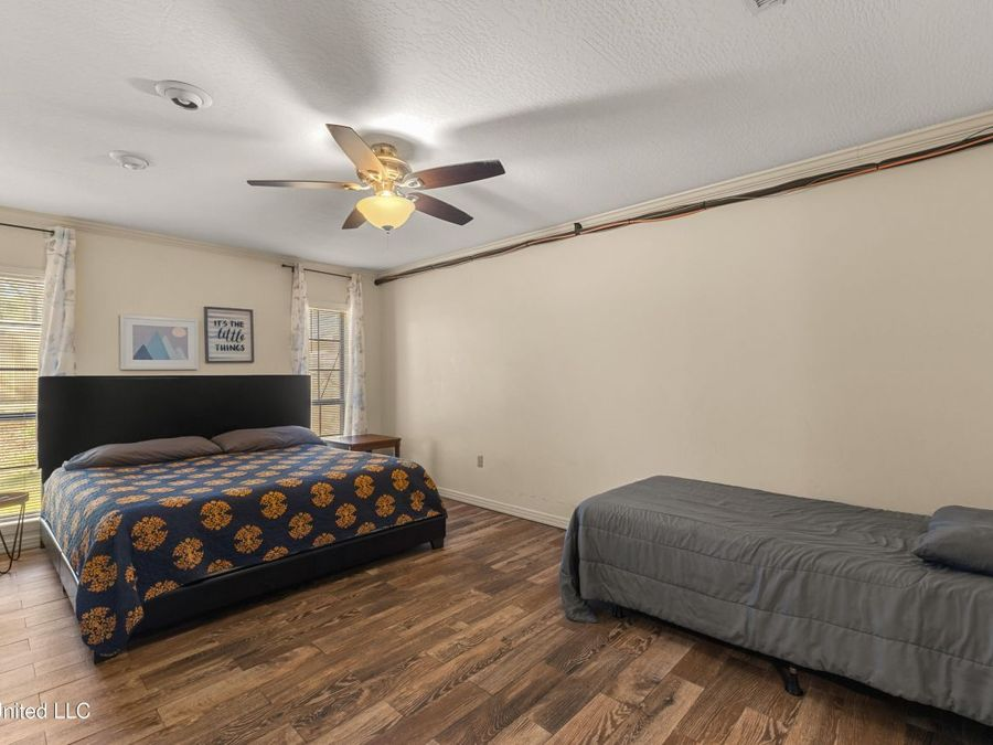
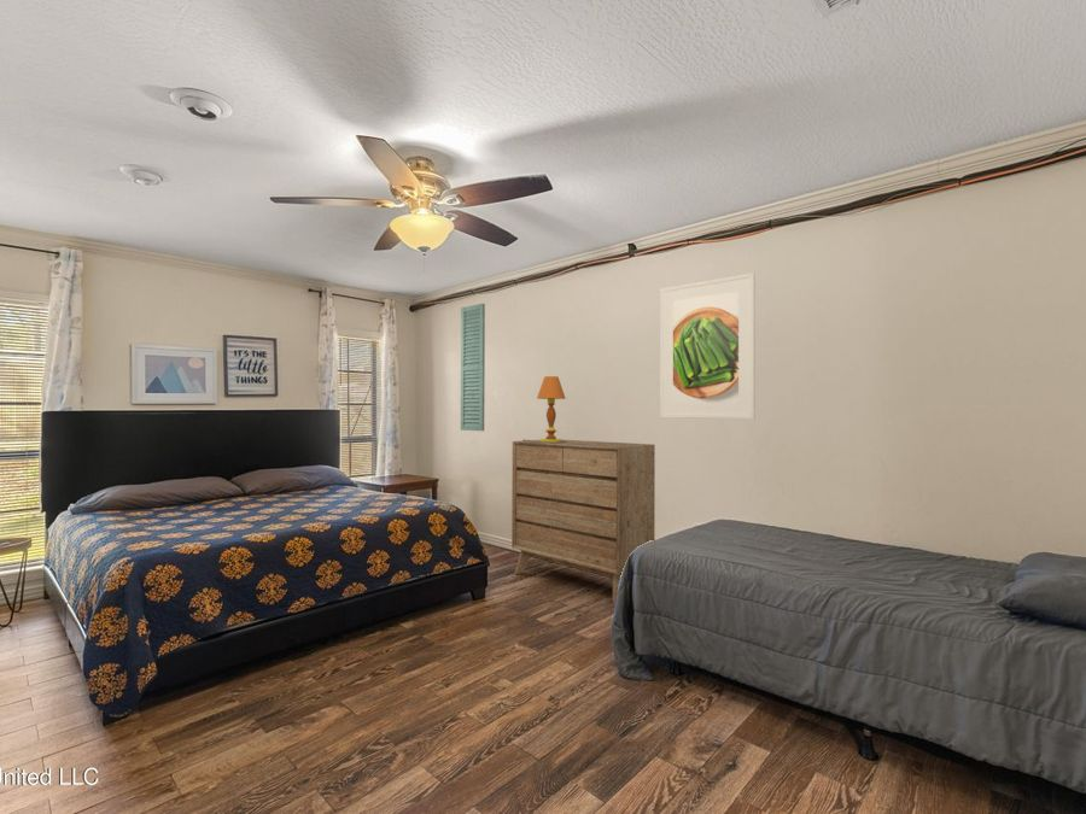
+ wall art [460,303,486,432]
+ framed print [659,271,757,420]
+ table lamp [521,375,567,443]
+ dresser [510,439,656,604]
